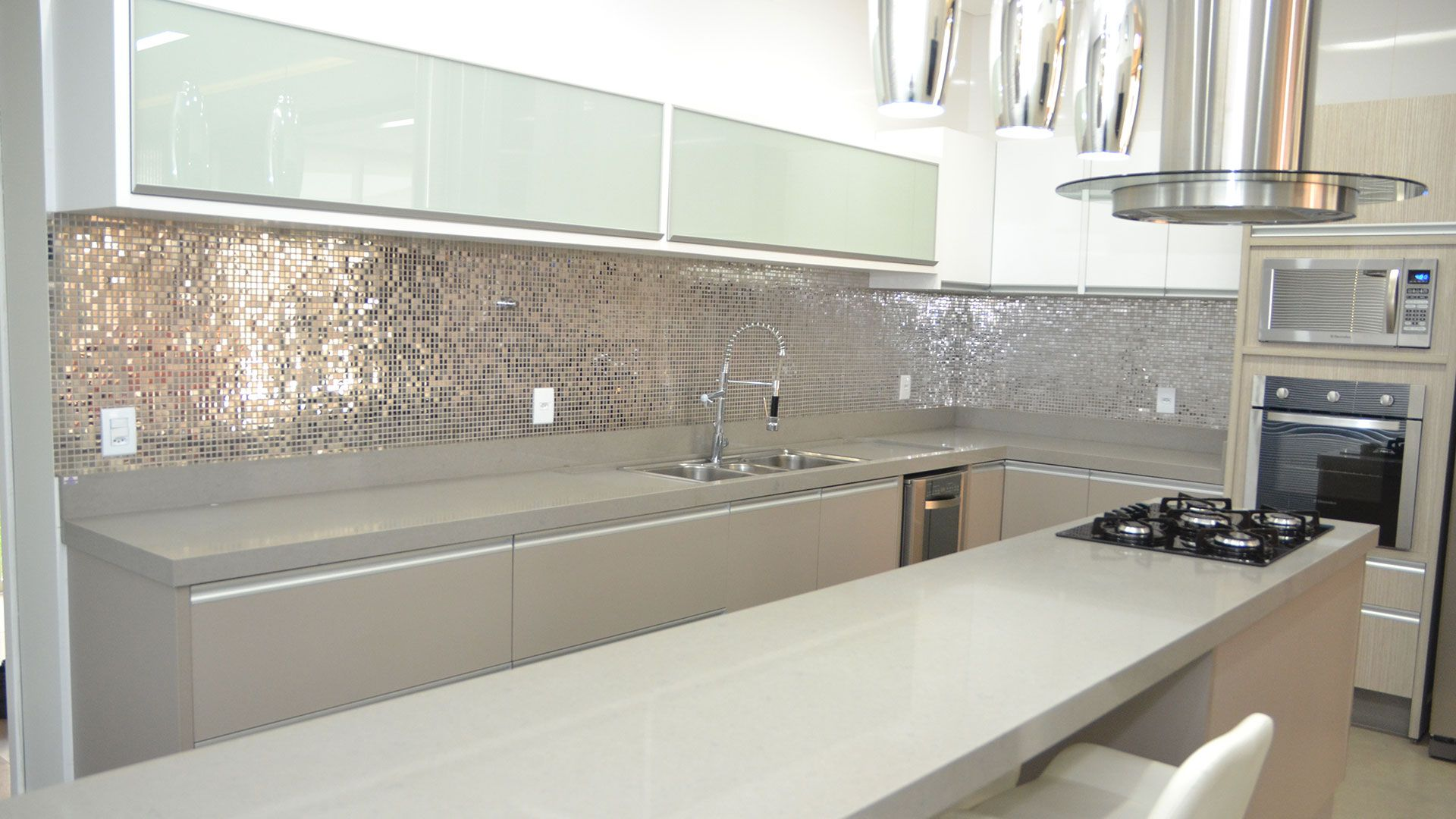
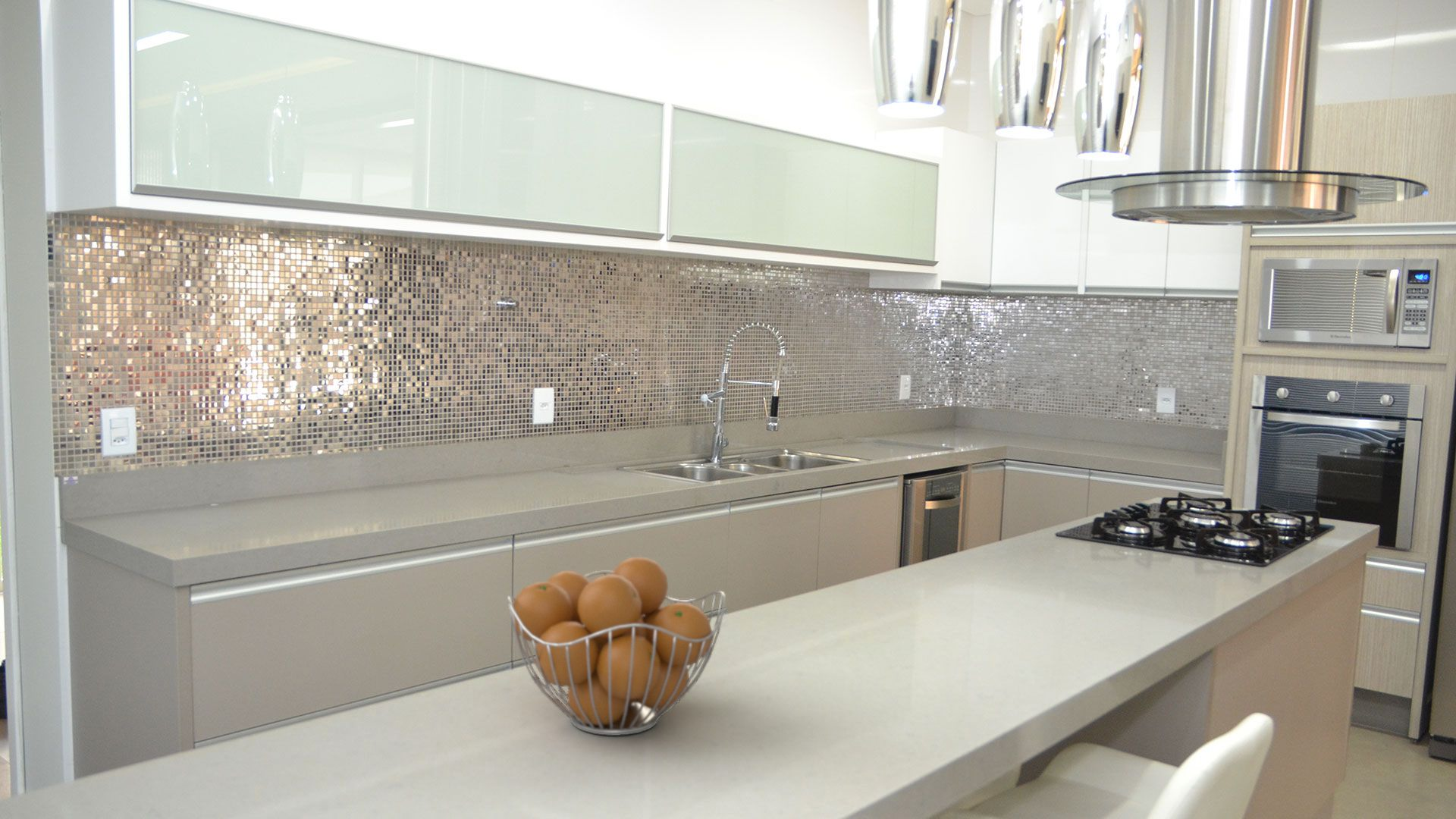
+ fruit basket [507,557,726,736]
